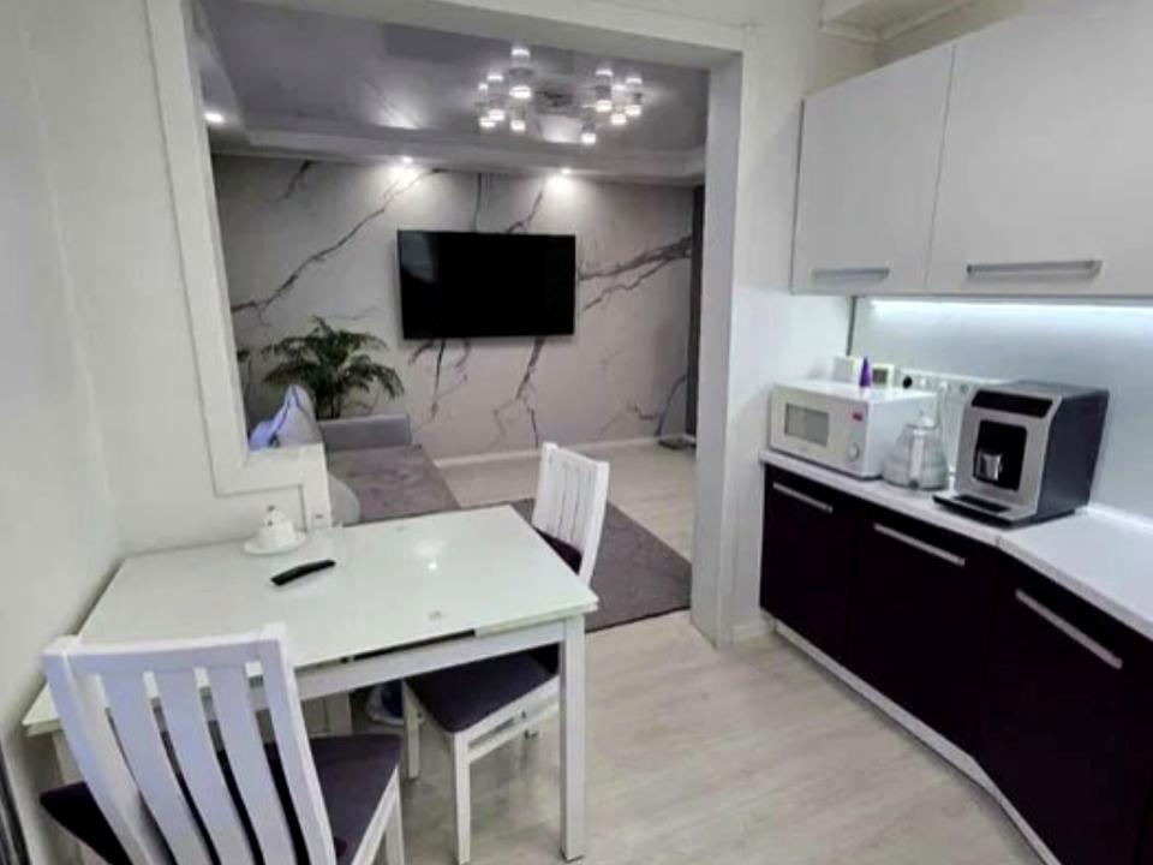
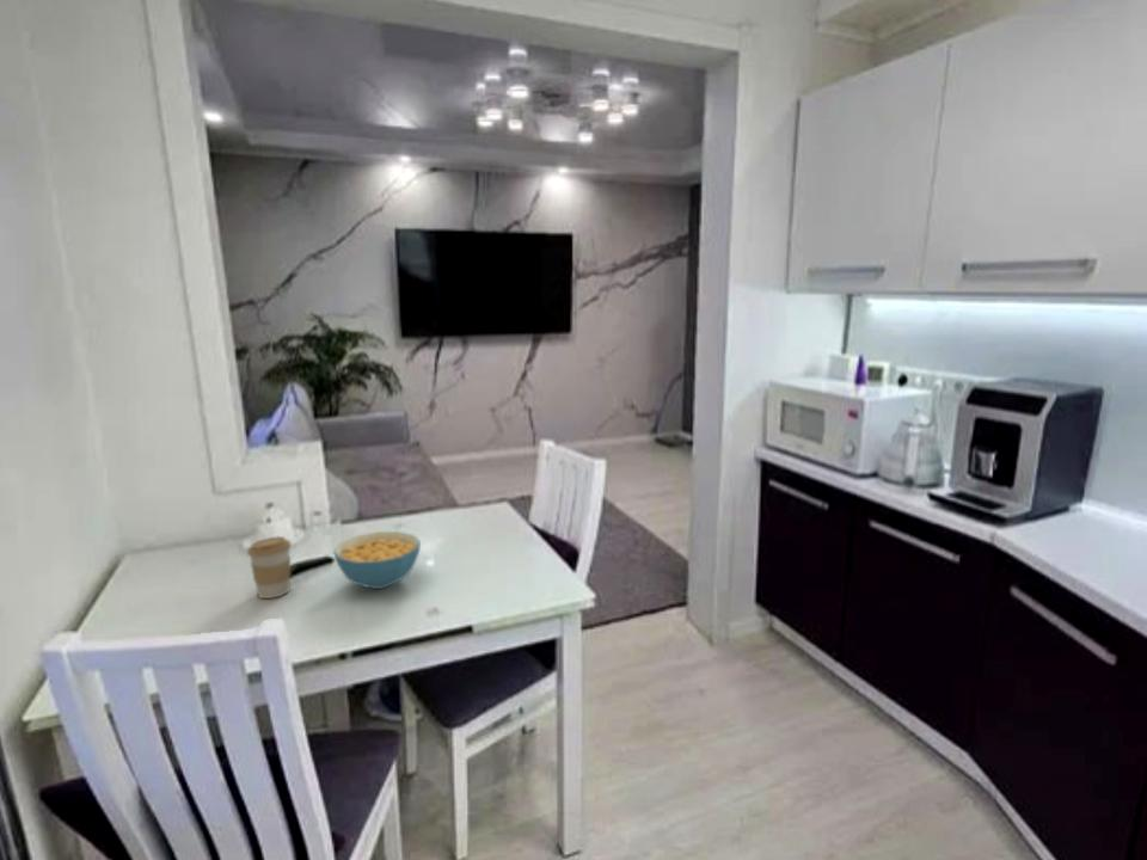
+ coffee cup [246,535,293,600]
+ cereal bowl [332,530,422,590]
